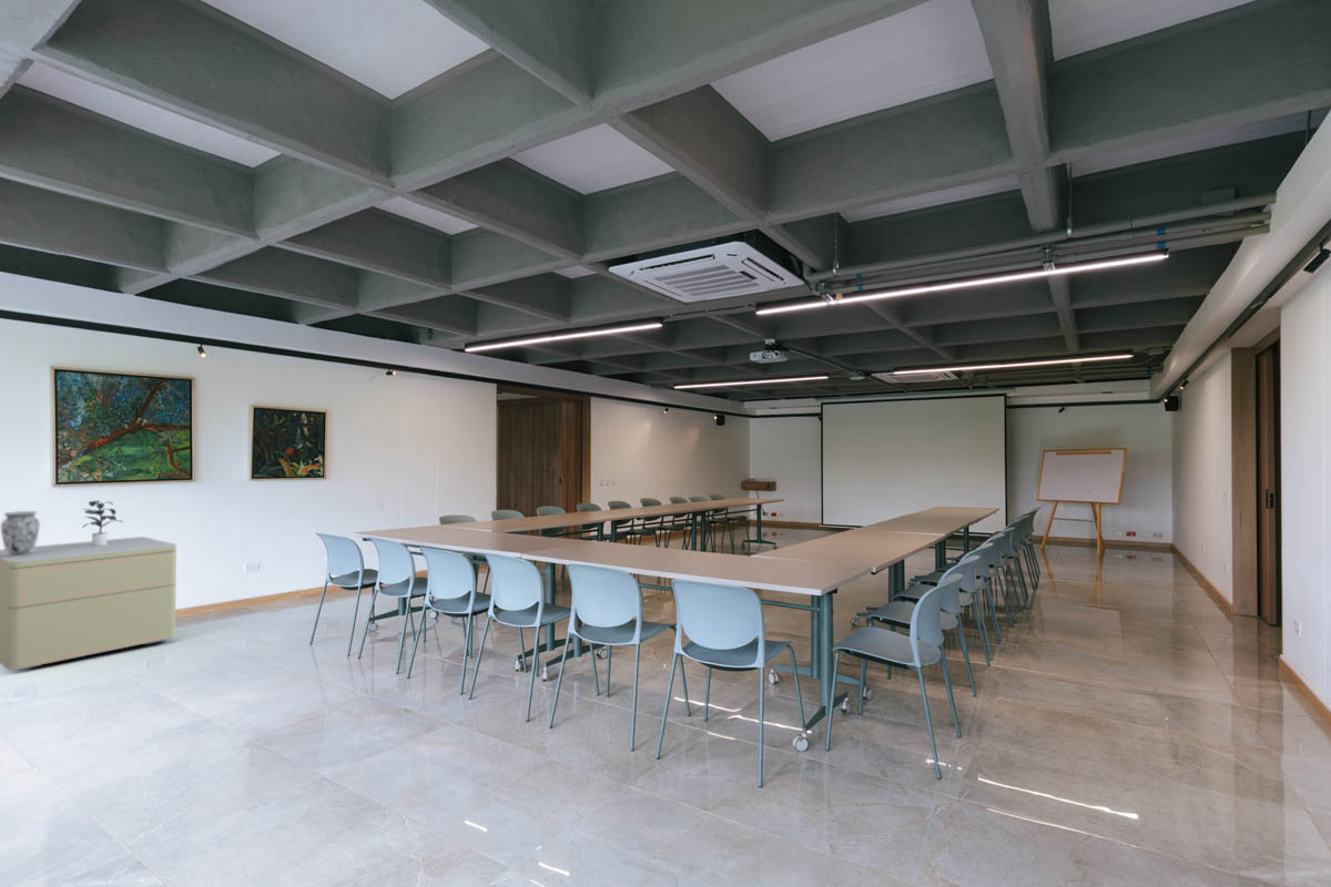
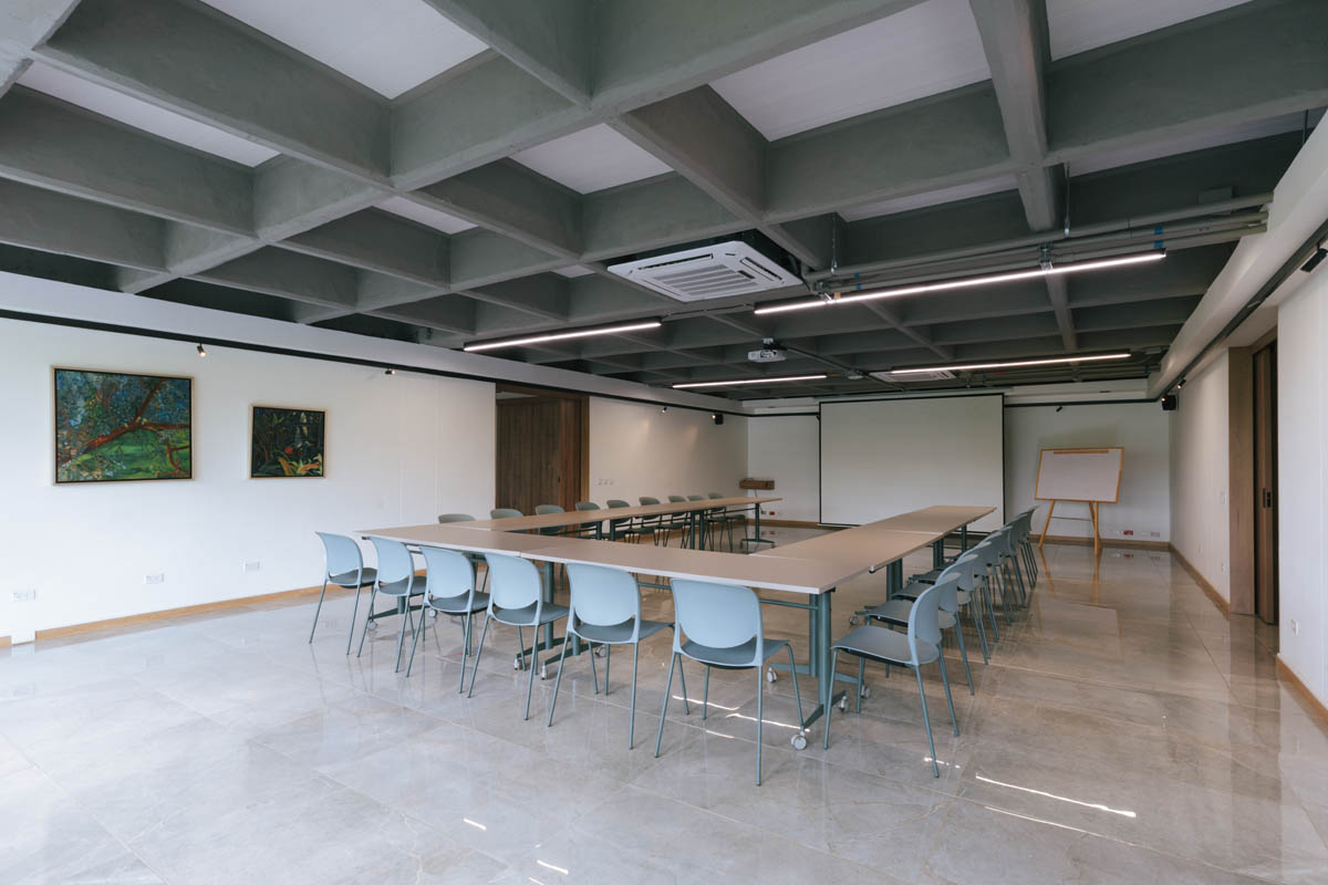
- potted plant [81,499,125,546]
- vase [0,510,41,557]
- nightstand [0,536,177,672]
